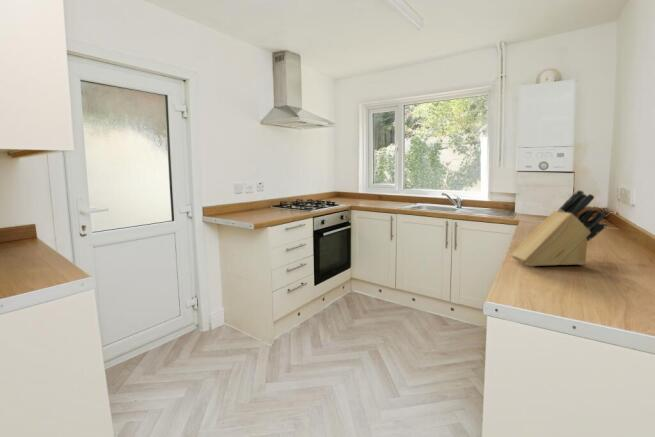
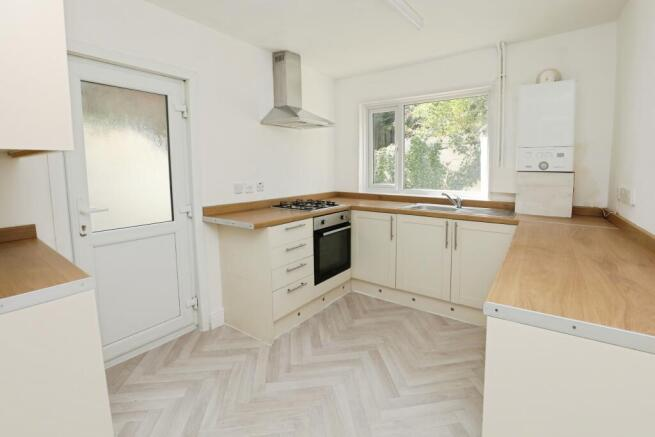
- knife block [510,189,610,267]
